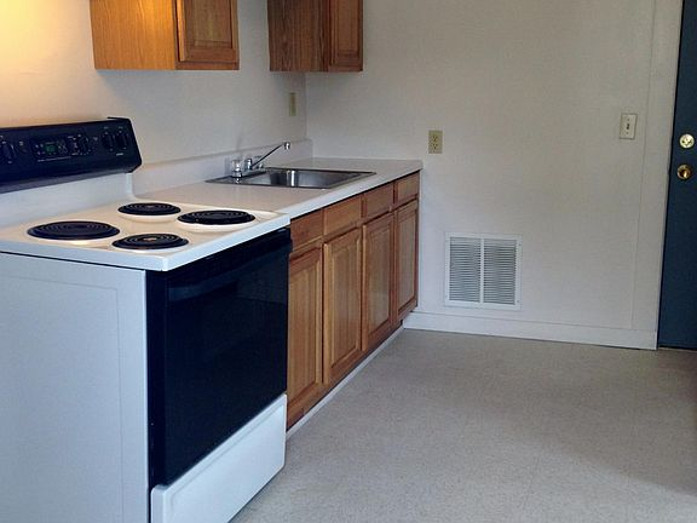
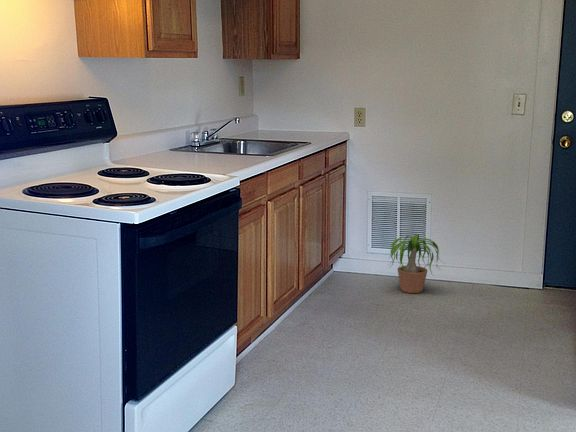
+ potted plant [389,233,451,294]
